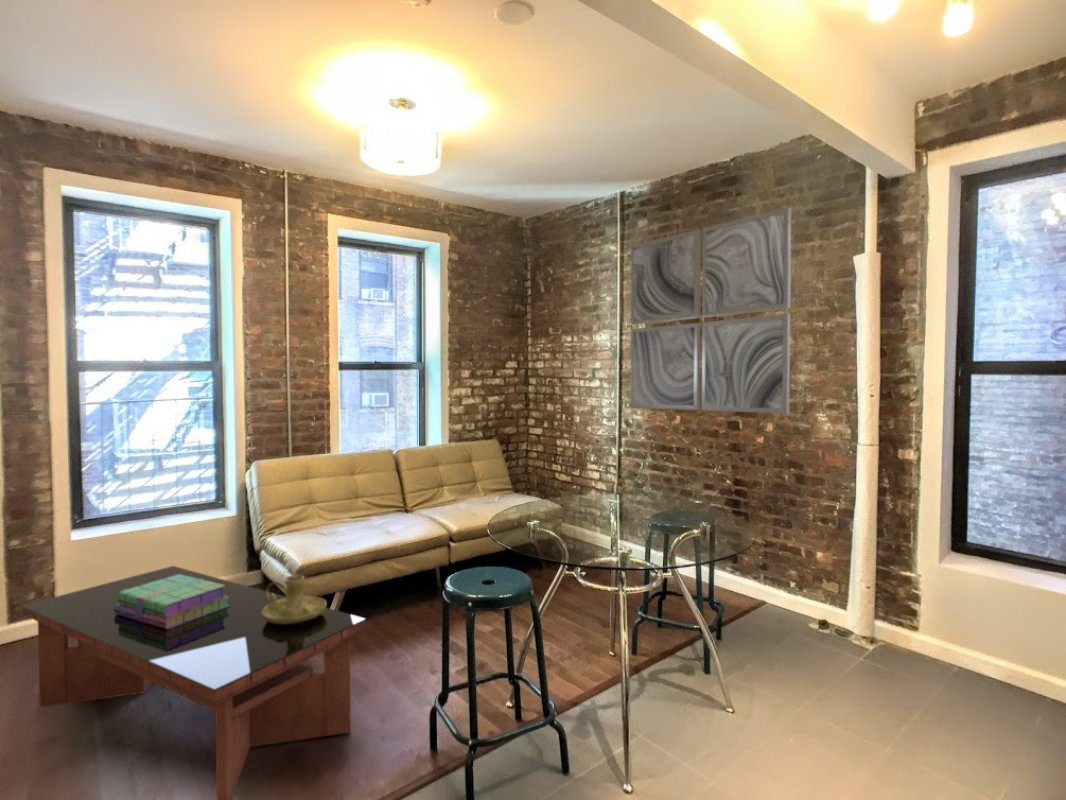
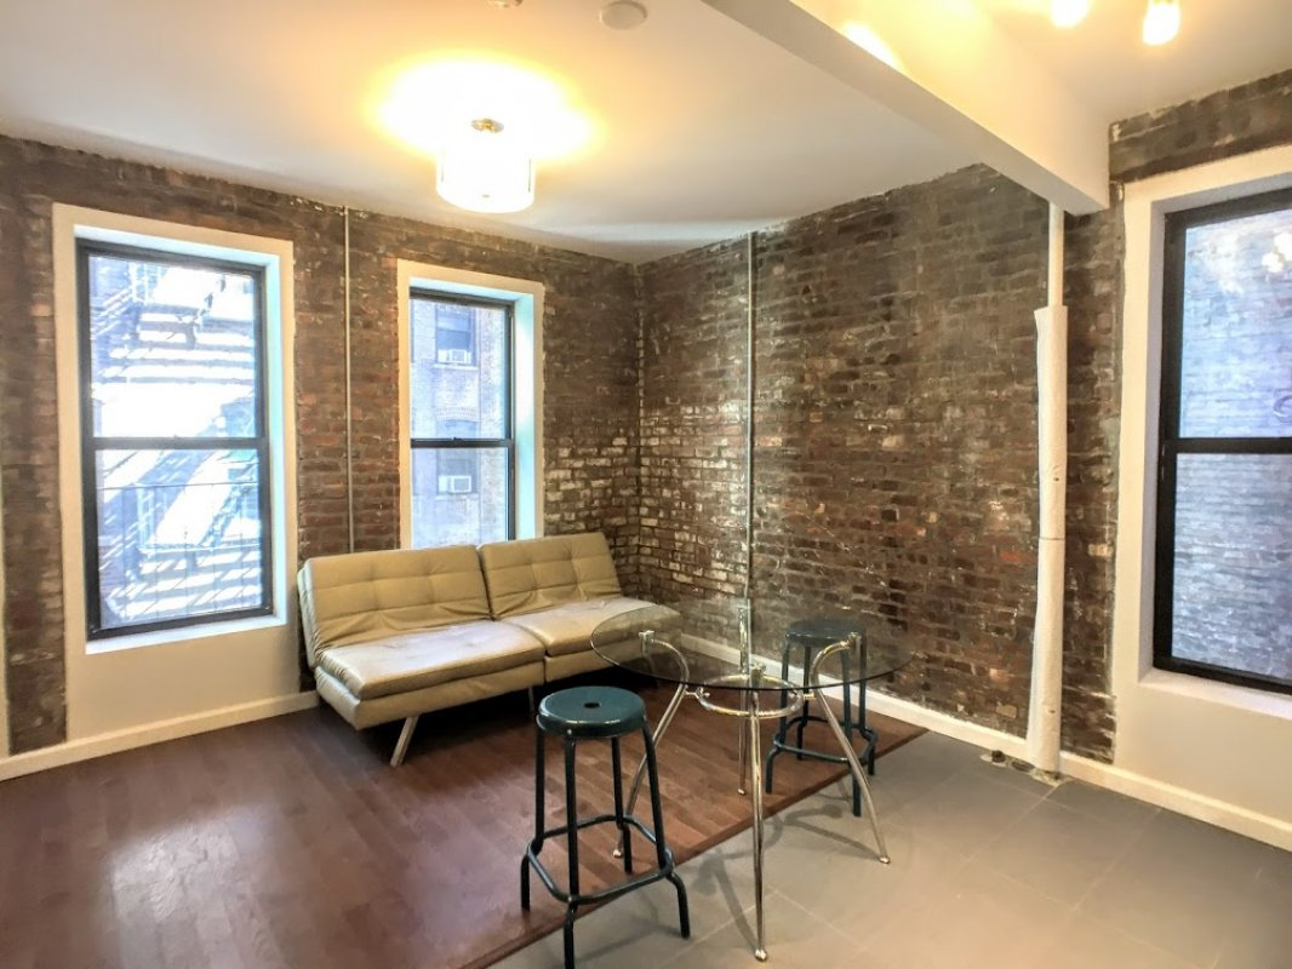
- candle holder [262,574,328,624]
- wall art [630,206,792,415]
- coffee table [21,565,367,800]
- stack of books [114,574,230,629]
